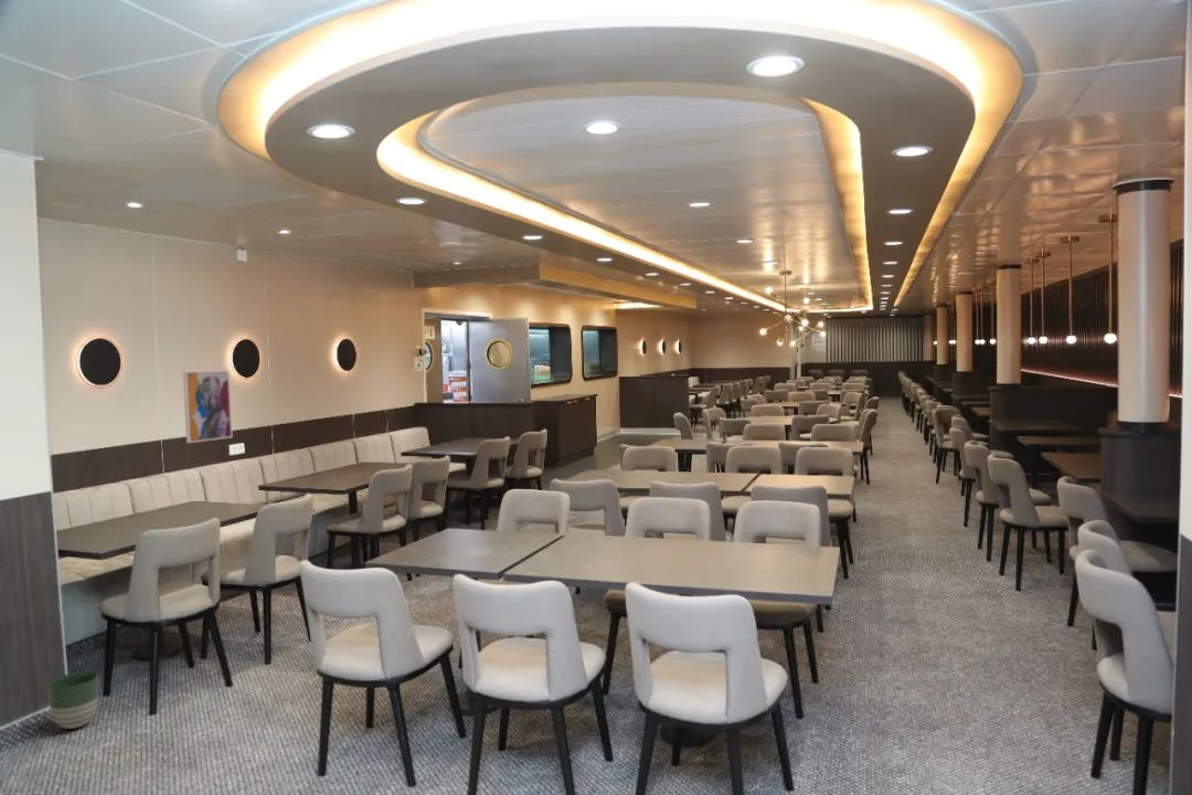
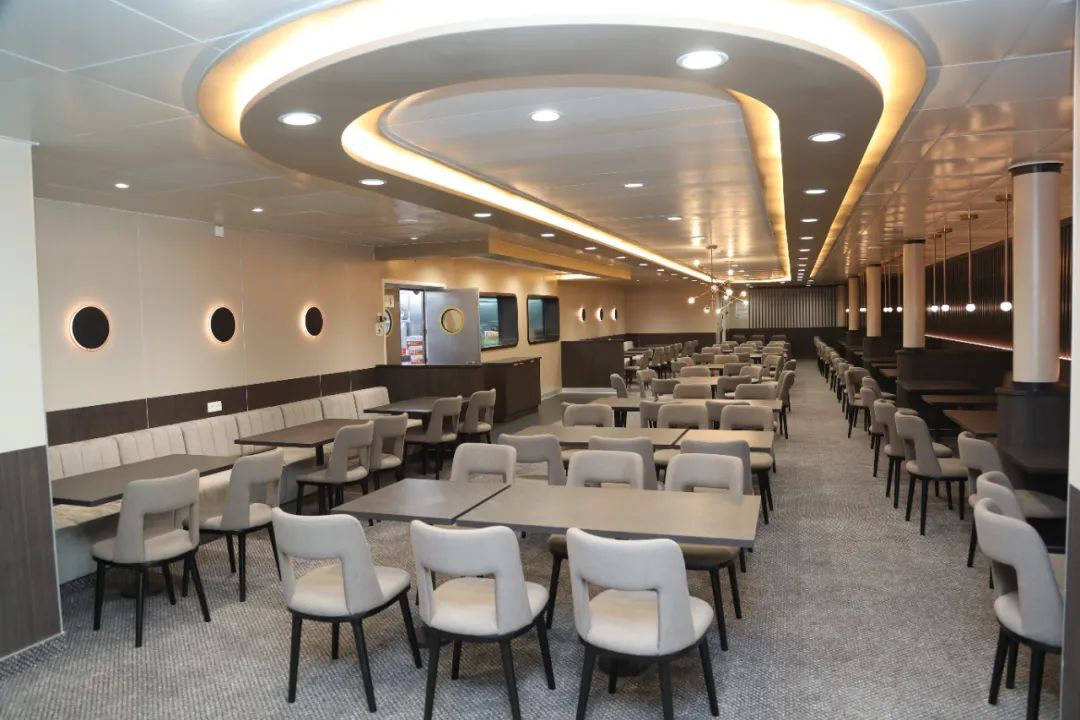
- wall art [182,369,233,444]
- planter [46,670,99,730]
